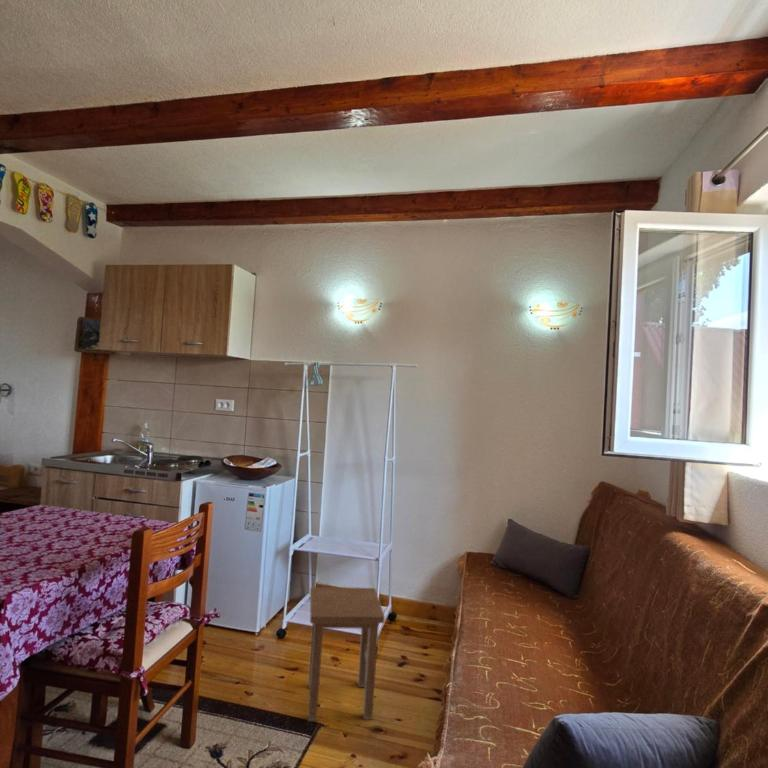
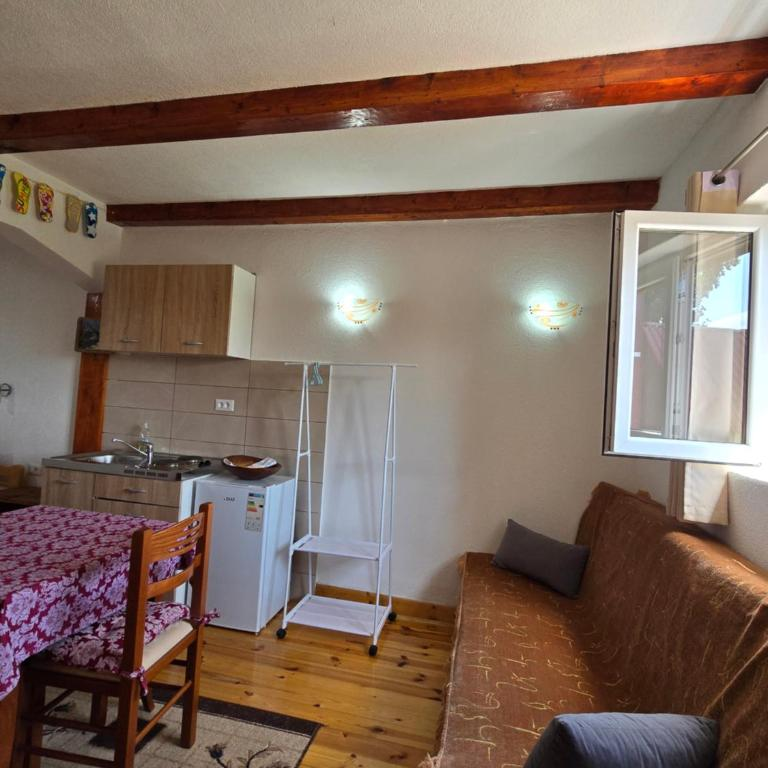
- stool [307,586,386,722]
